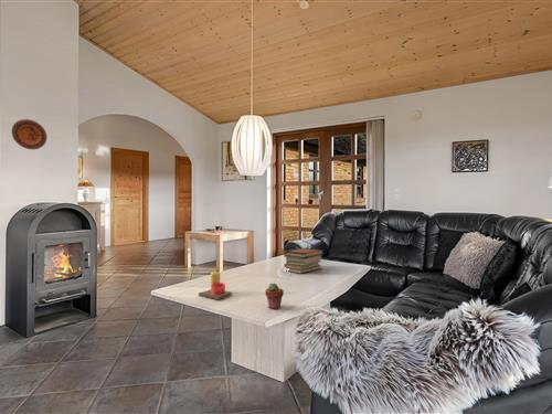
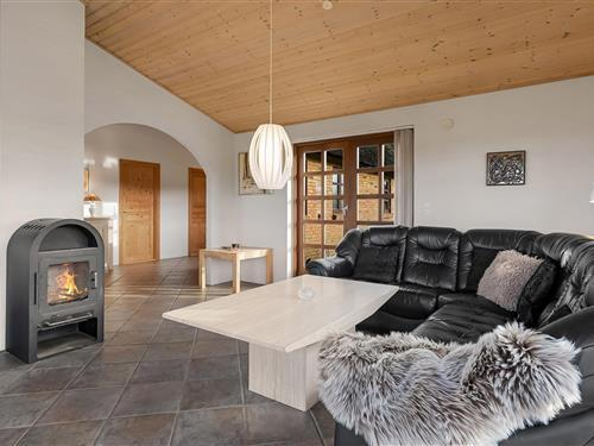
- decorative plate [11,118,47,150]
- potted succulent [264,283,285,310]
- candle [198,270,233,300]
- book stack [283,247,325,275]
